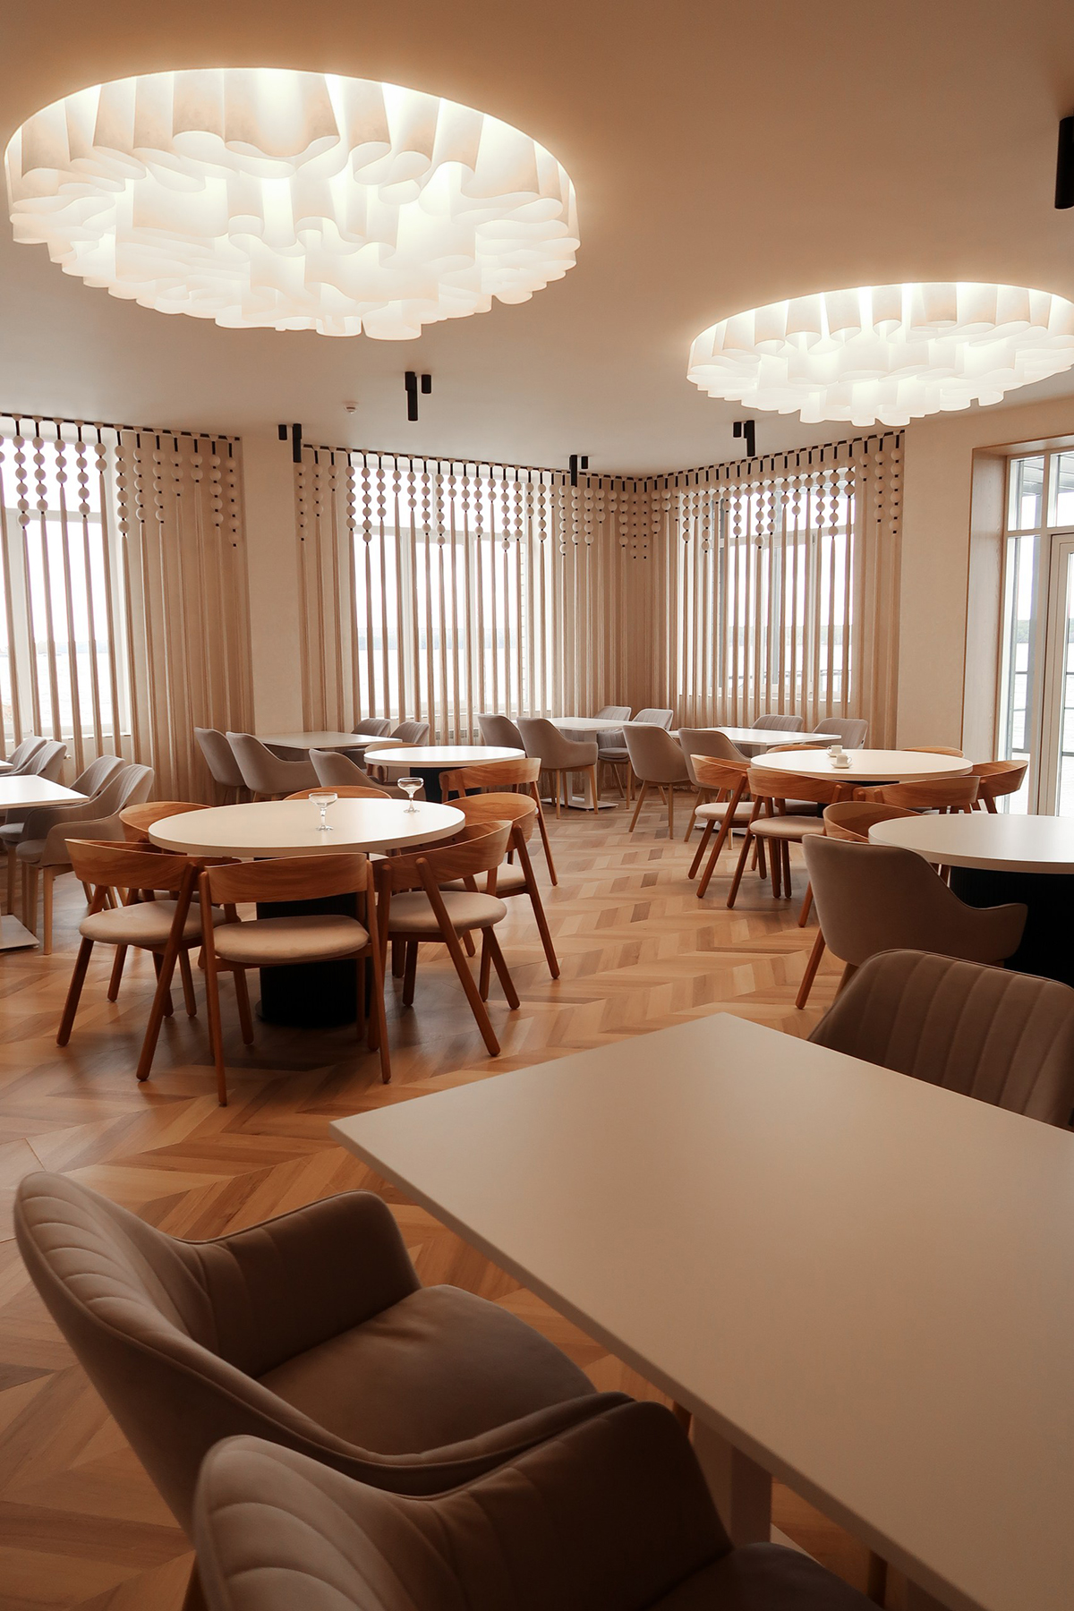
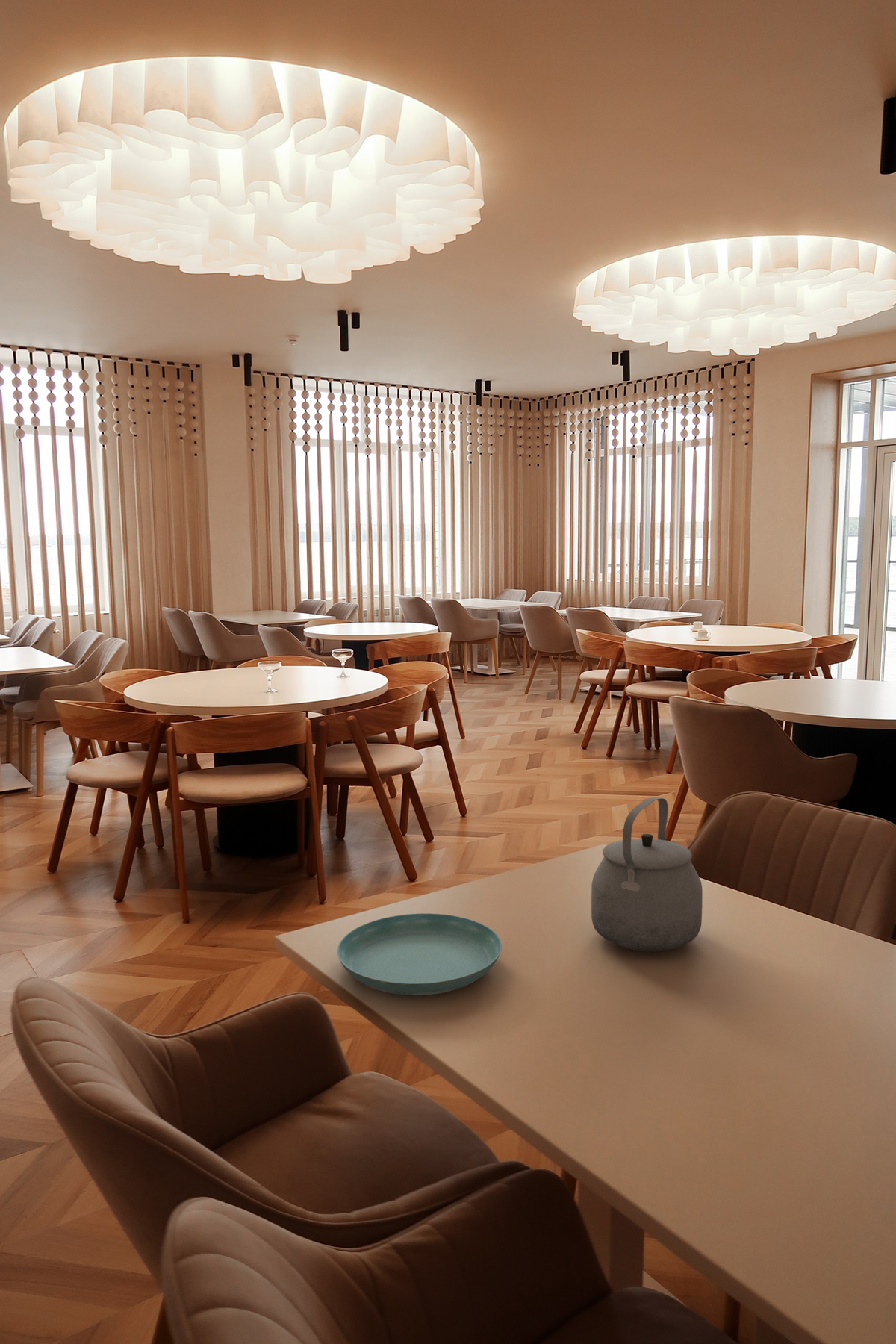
+ tea kettle [591,797,703,952]
+ saucer [337,912,503,996]
